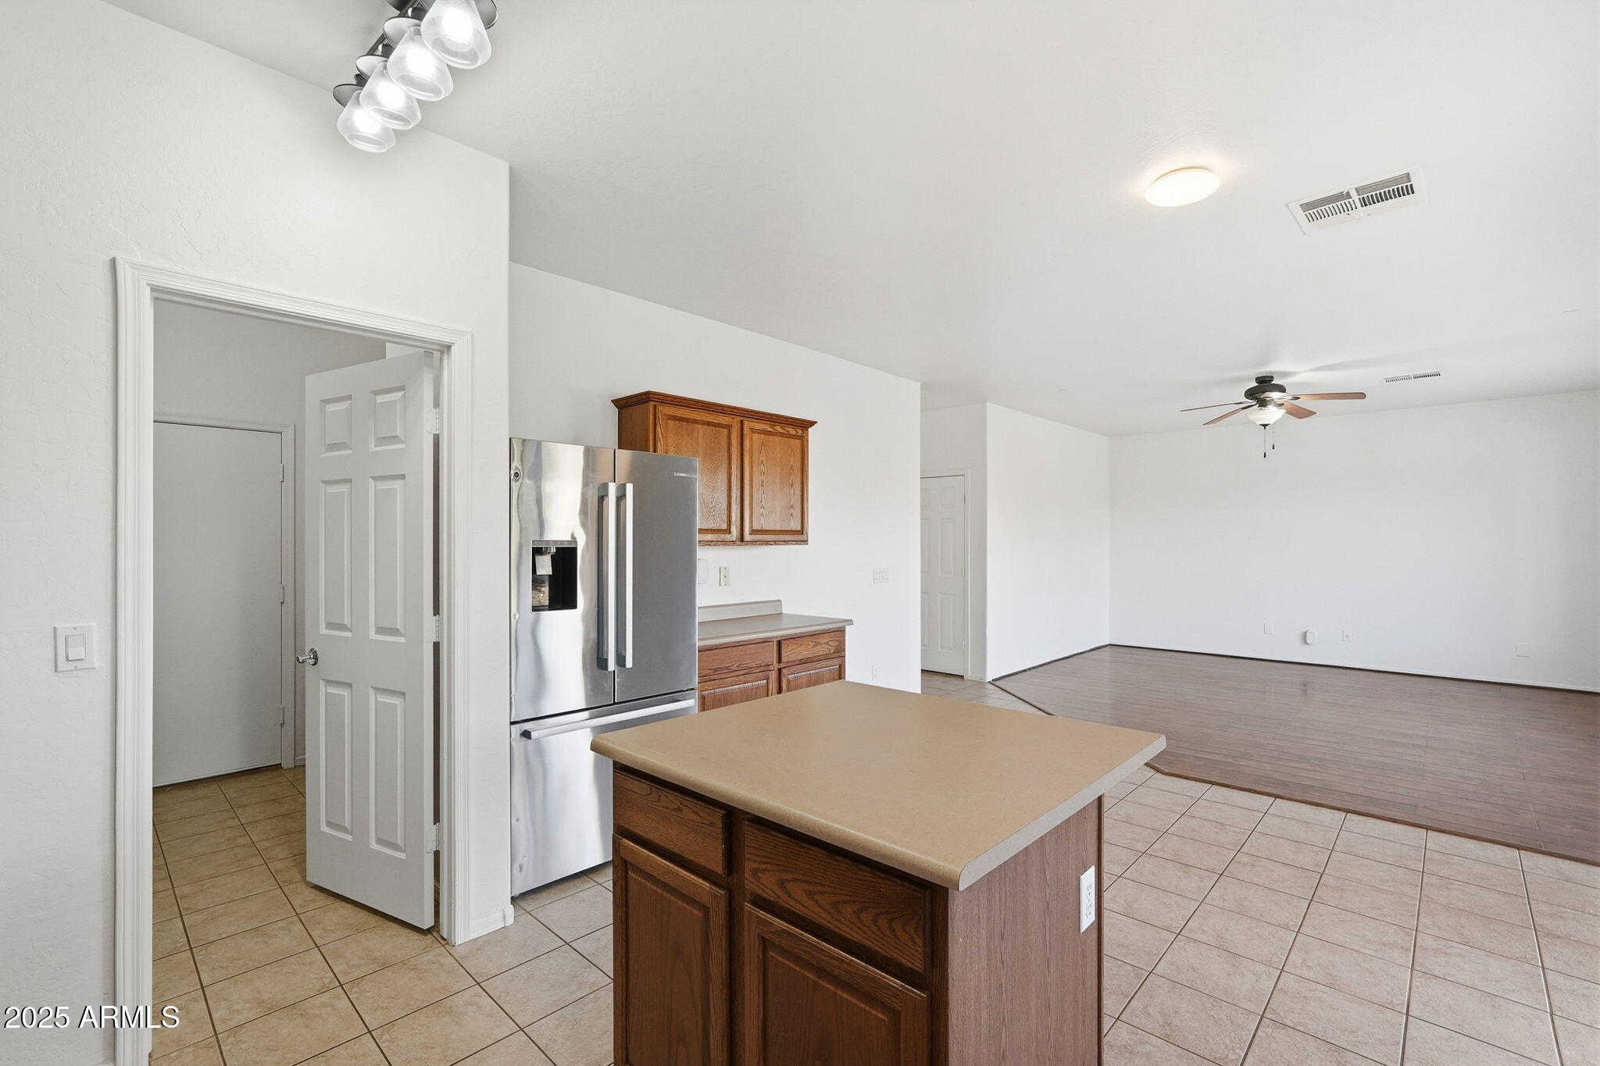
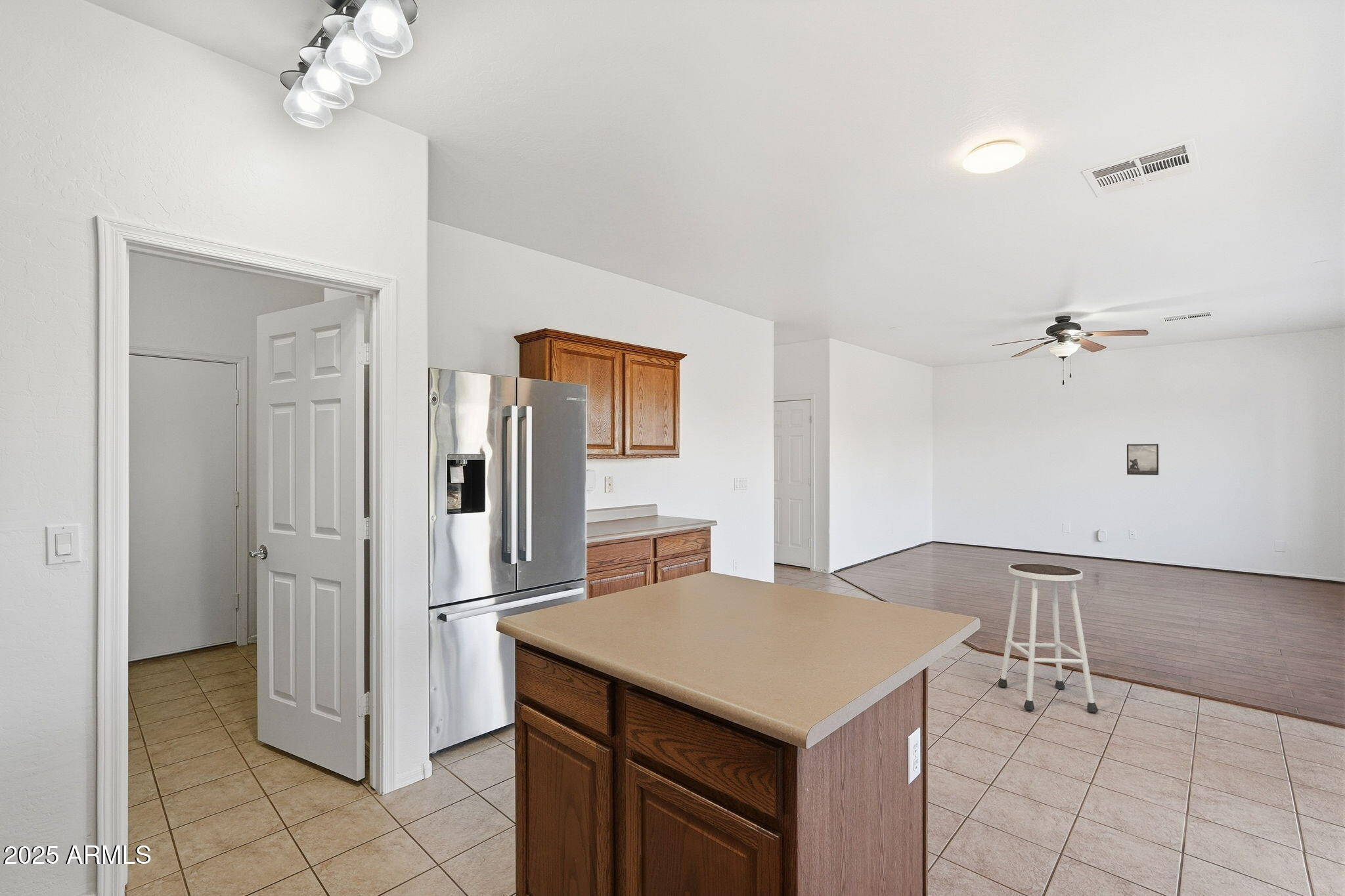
+ stool [997,563,1099,714]
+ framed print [1126,444,1159,476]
